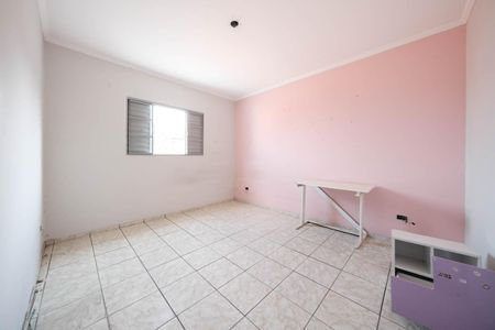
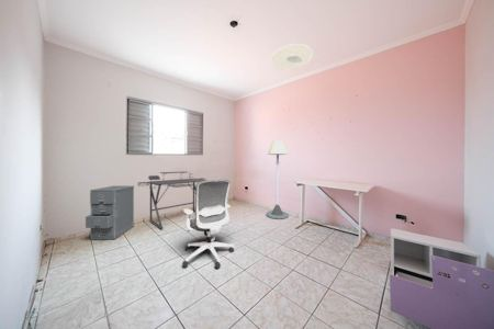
+ filing cabinet [85,185,135,240]
+ ceiling light [270,43,314,70]
+ floor lamp [266,139,290,219]
+ office chair [181,178,235,269]
+ desk [136,171,207,230]
